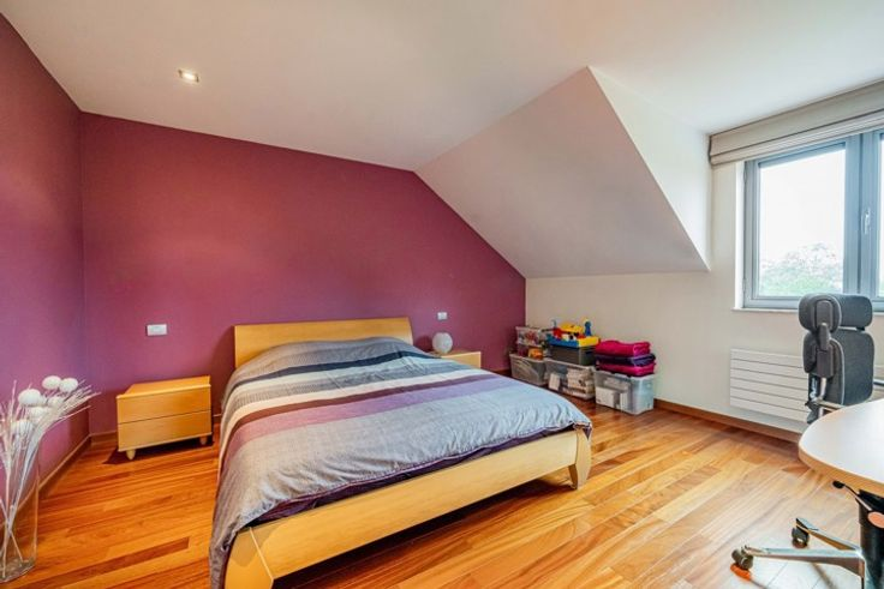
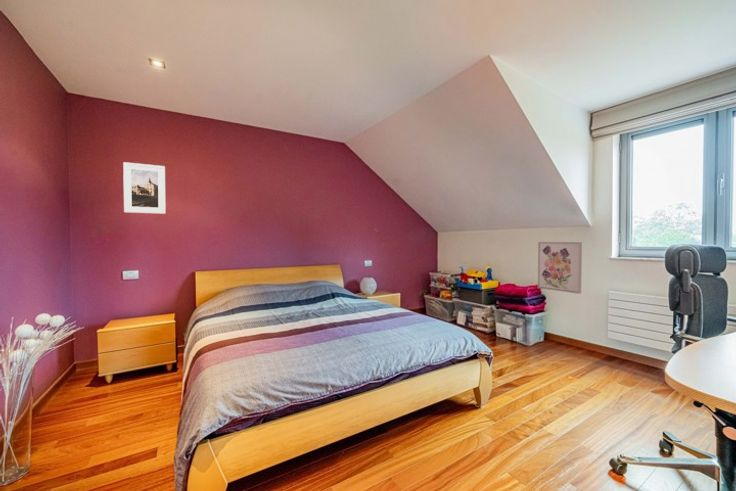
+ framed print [122,161,167,215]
+ wall art [537,241,583,295]
